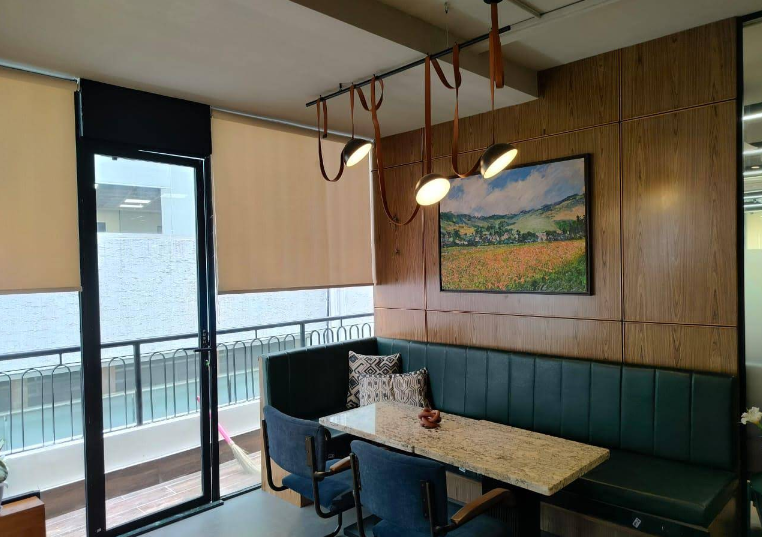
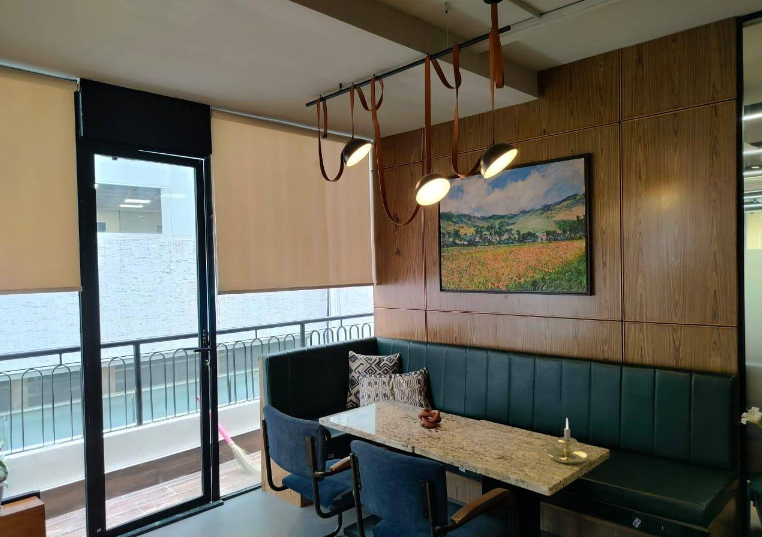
+ candle holder [541,418,590,465]
